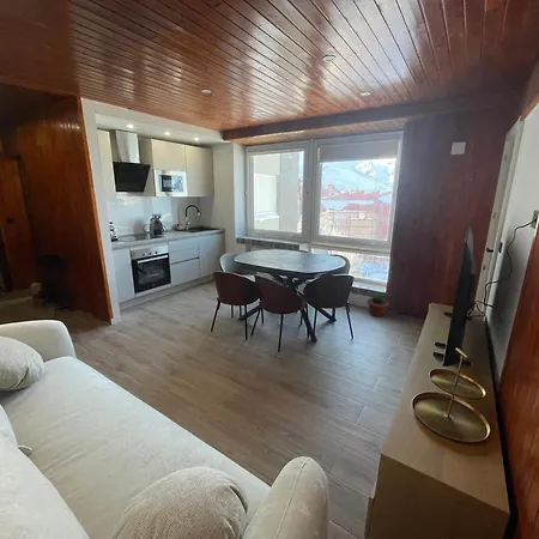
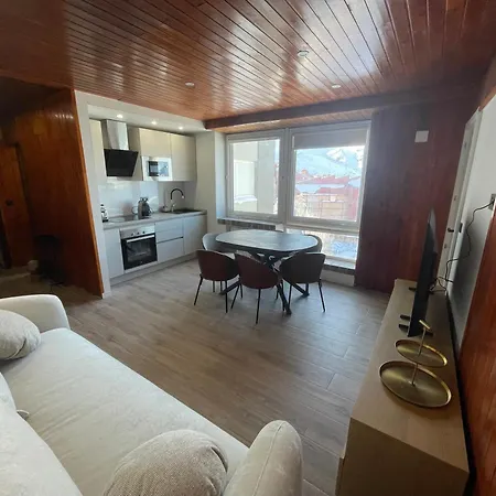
- potted plant [365,287,392,319]
